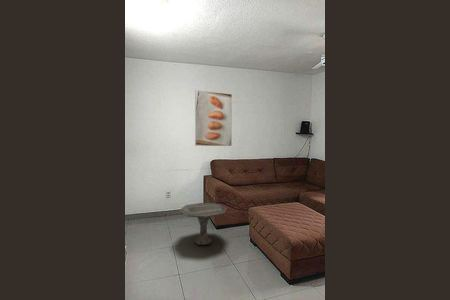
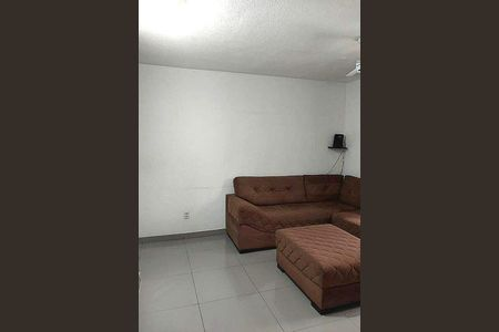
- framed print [194,89,233,147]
- side table [178,202,228,246]
